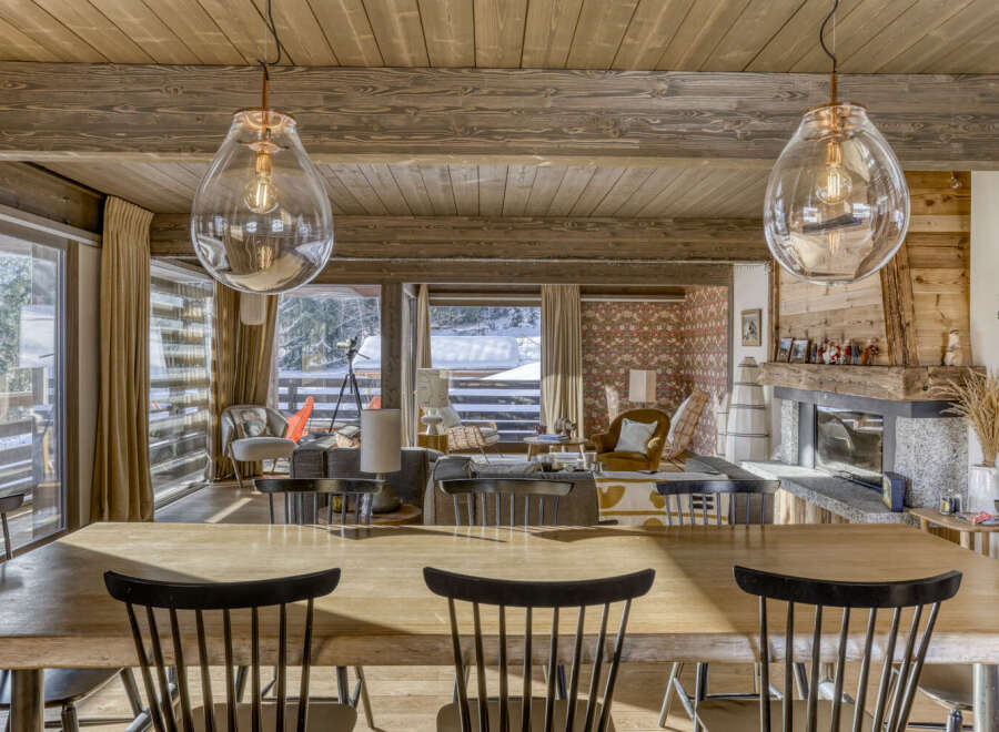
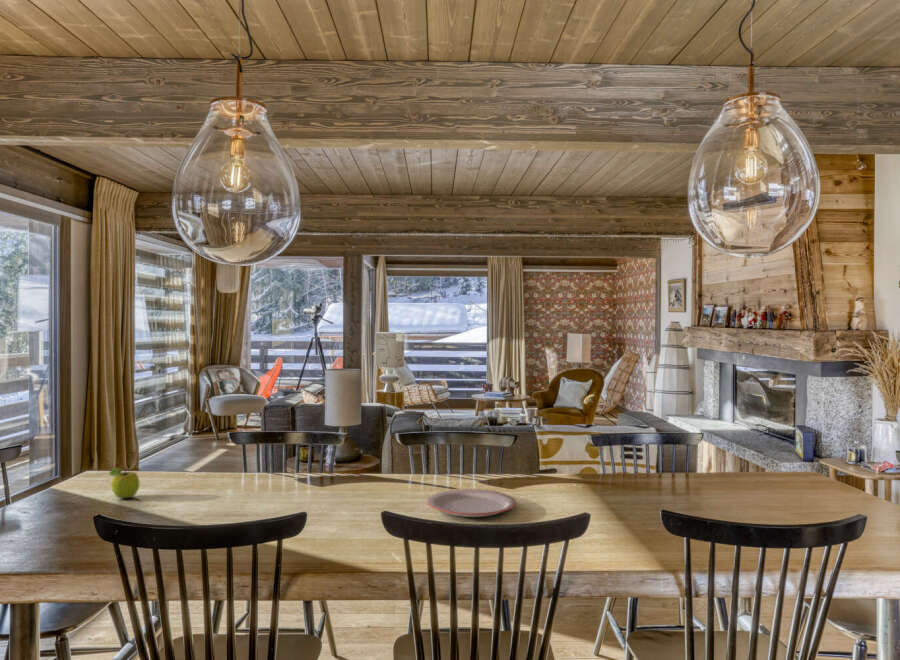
+ fruit [108,467,141,499]
+ plate [426,488,517,518]
